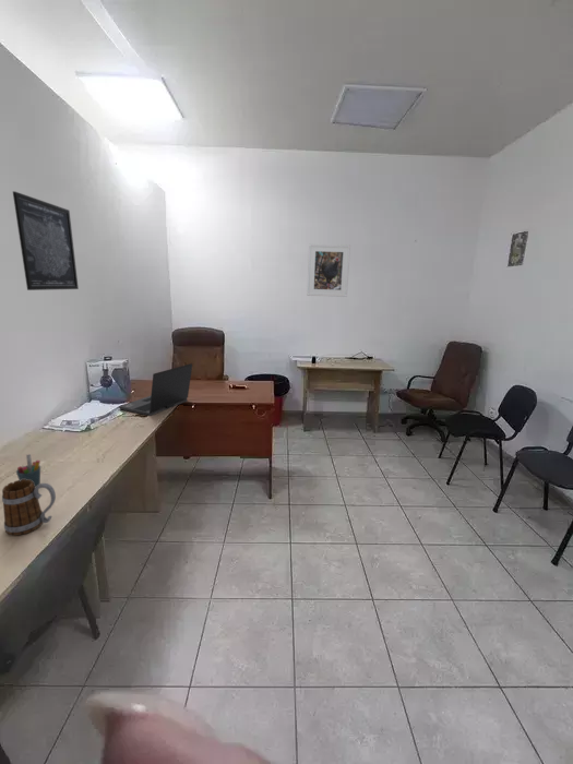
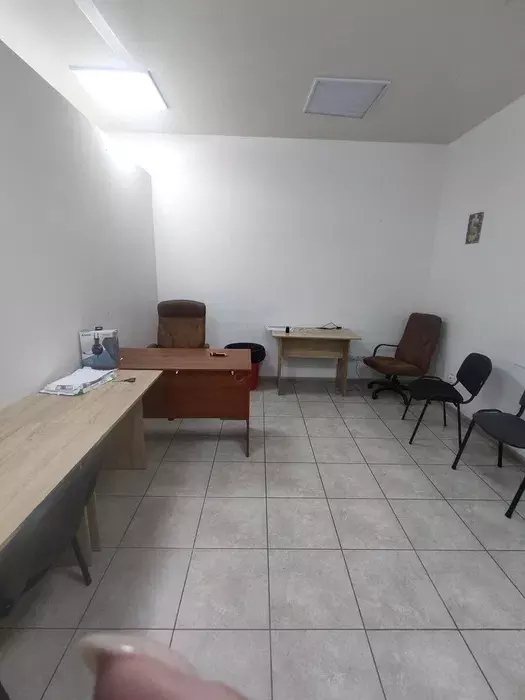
- wall art [12,190,80,291]
- mug [1,479,57,536]
- pen holder [15,453,41,488]
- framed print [306,243,351,298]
- laptop [118,362,193,417]
